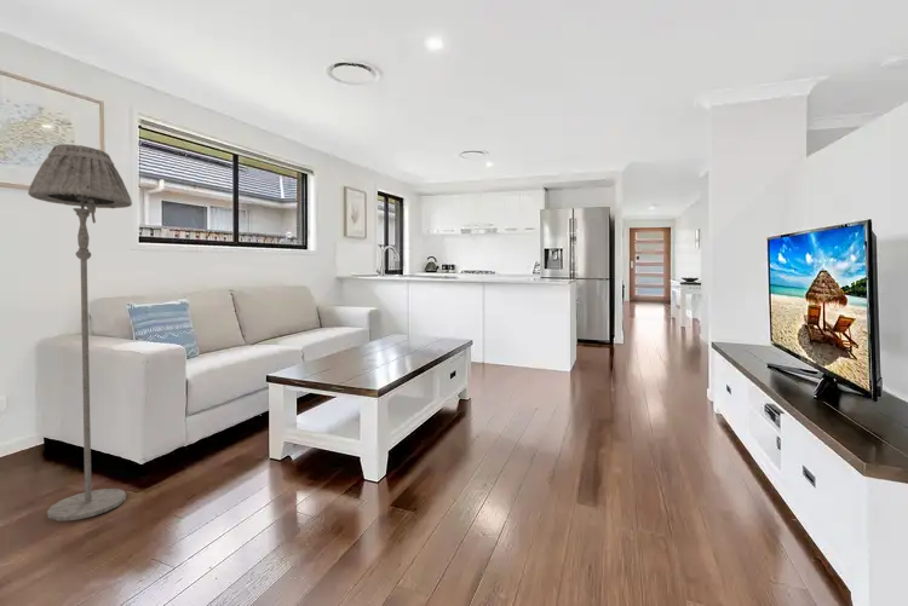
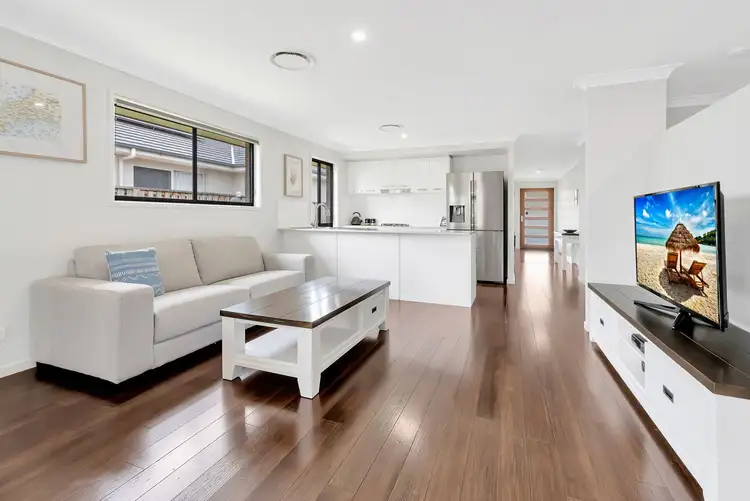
- floor lamp [27,143,133,521]
